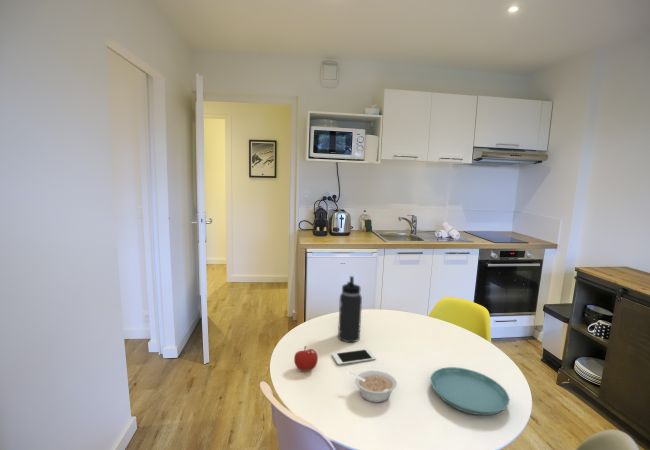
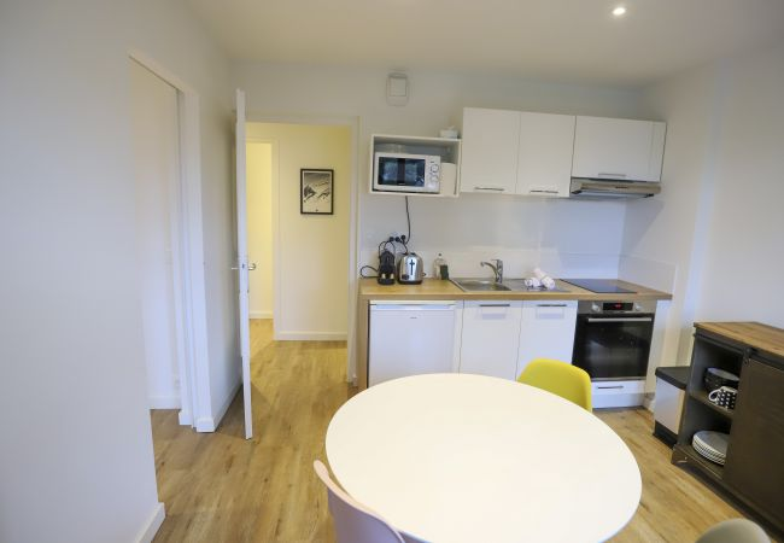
- legume [347,370,398,404]
- cell phone [331,348,377,366]
- saucer [430,366,510,416]
- fruit [293,345,319,373]
- thermos bottle [337,275,363,343]
